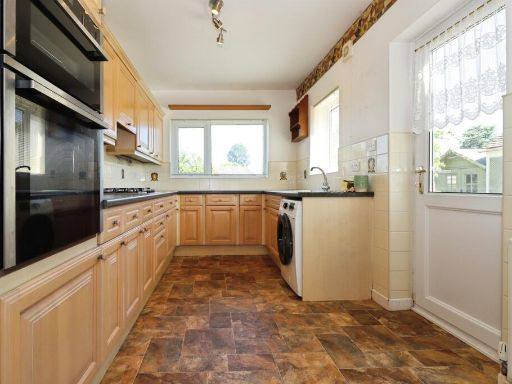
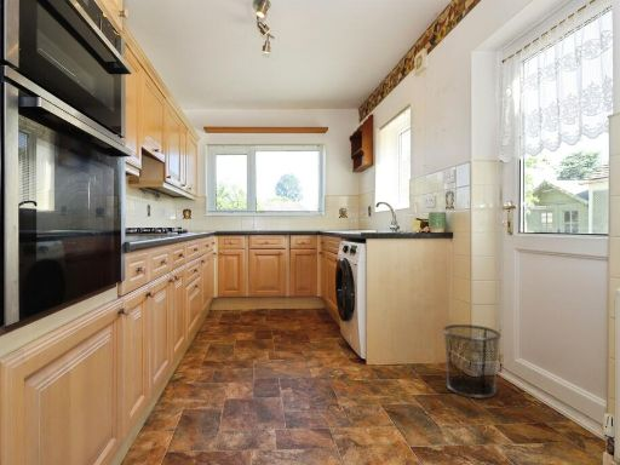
+ waste bin [441,323,503,400]
